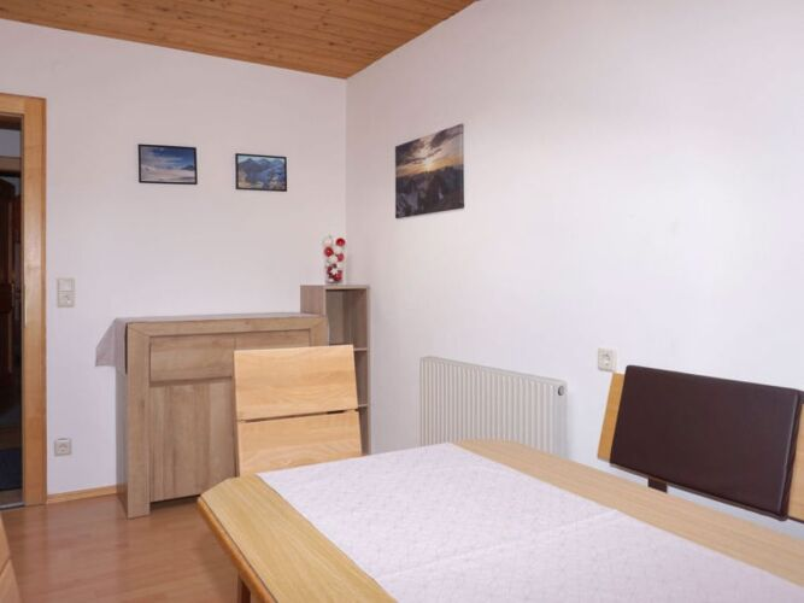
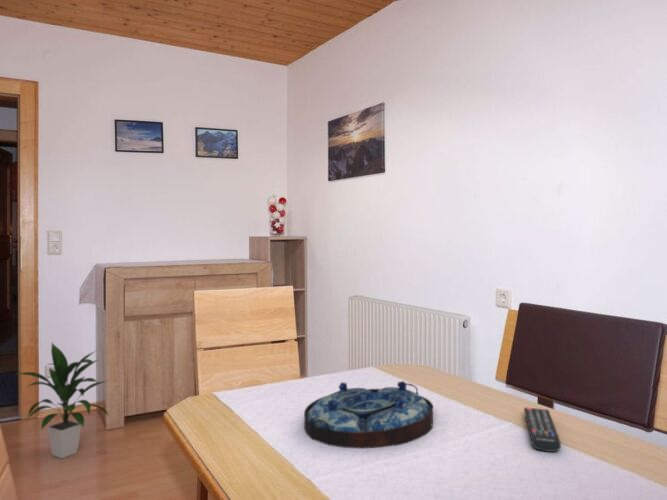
+ serving tray [303,380,434,449]
+ remote control [523,406,562,453]
+ indoor plant [17,342,110,459]
